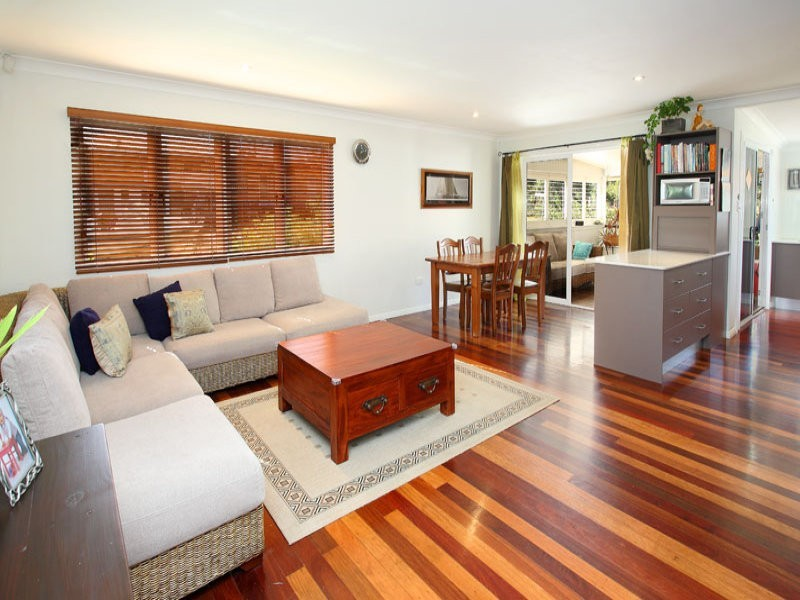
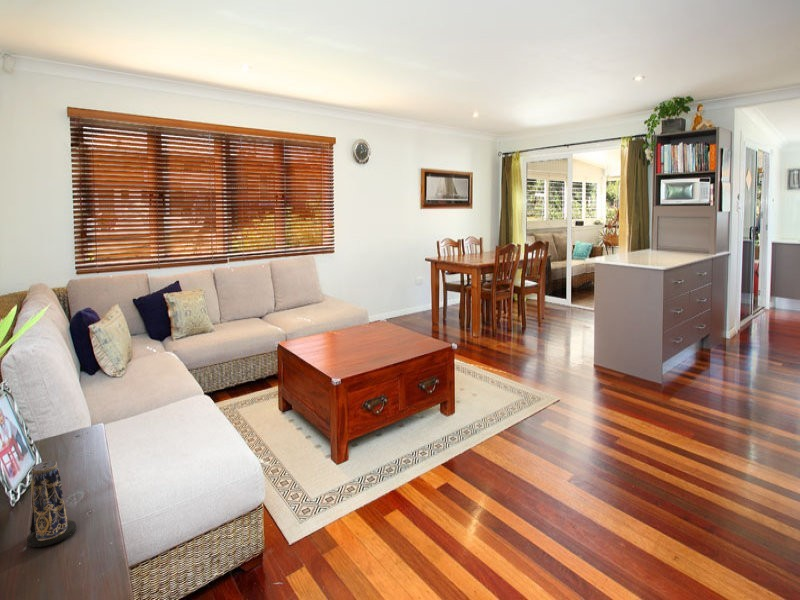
+ candle [26,460,77,548]
